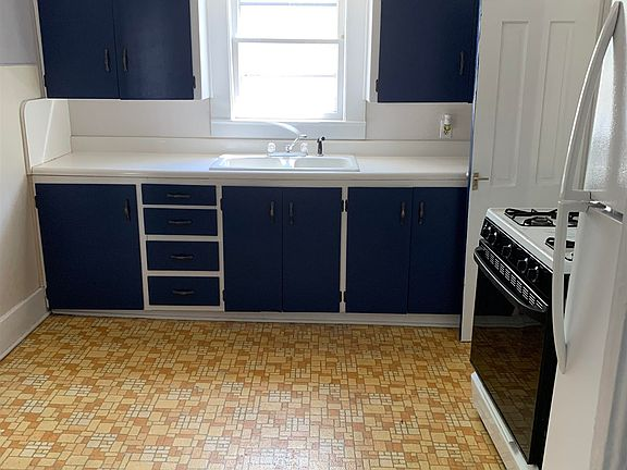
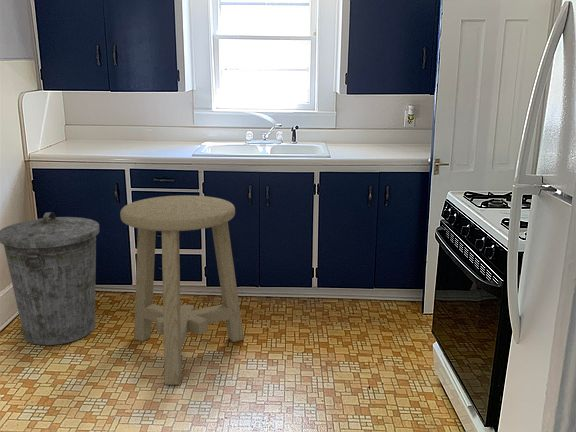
+ trash can [0,212,100,346]
+ stool [119,195,245,386]
